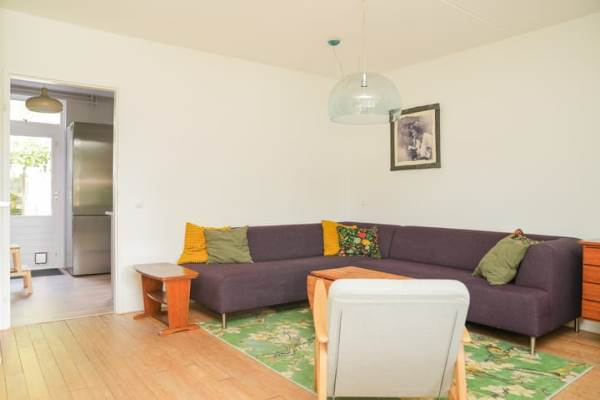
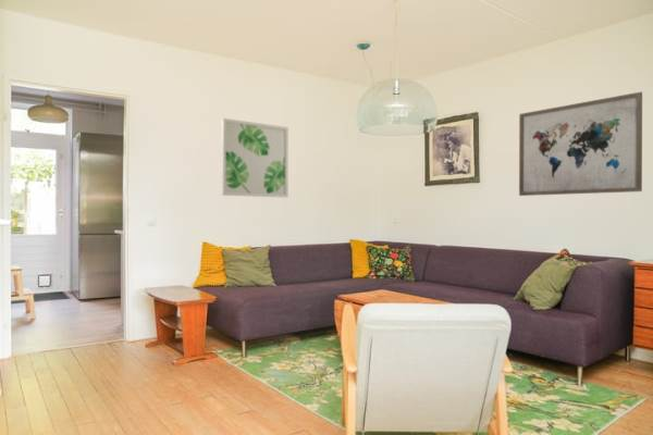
+ wall art [221,117,289,198]
+ wall art [518,91,643,197]
